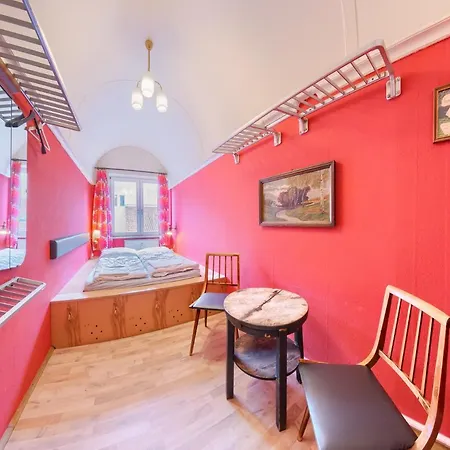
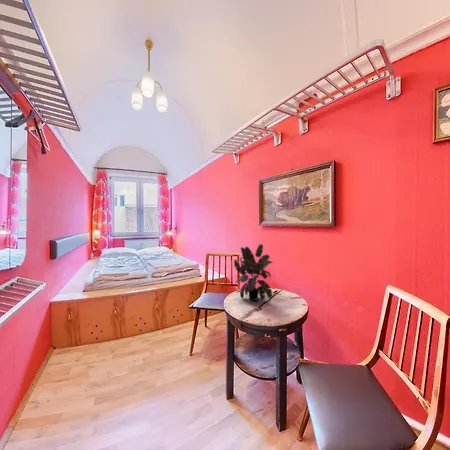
+ potted plant [233,243,274,302]
